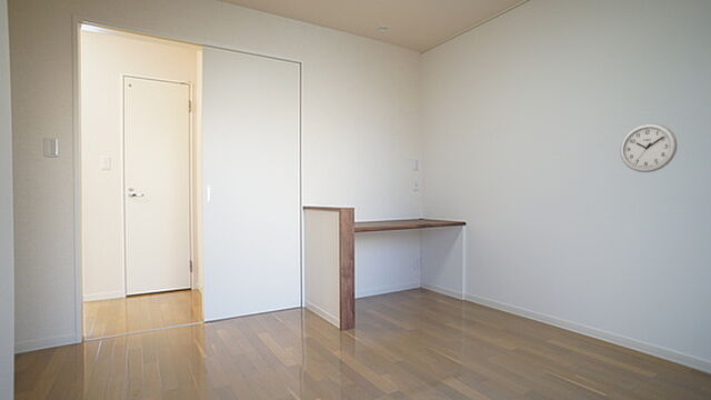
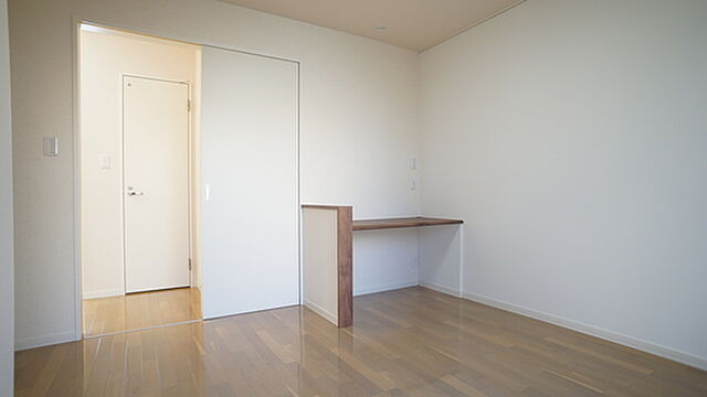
- wall clock [619,122,679,173]
